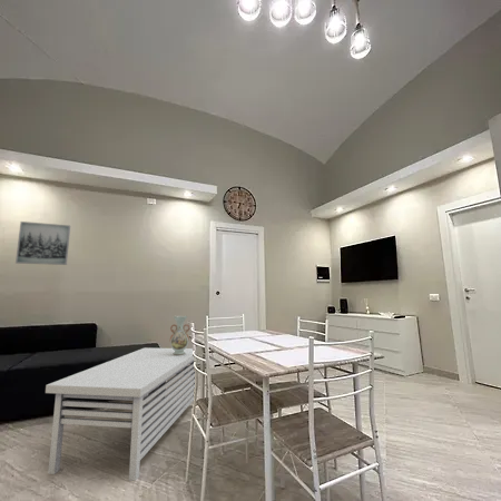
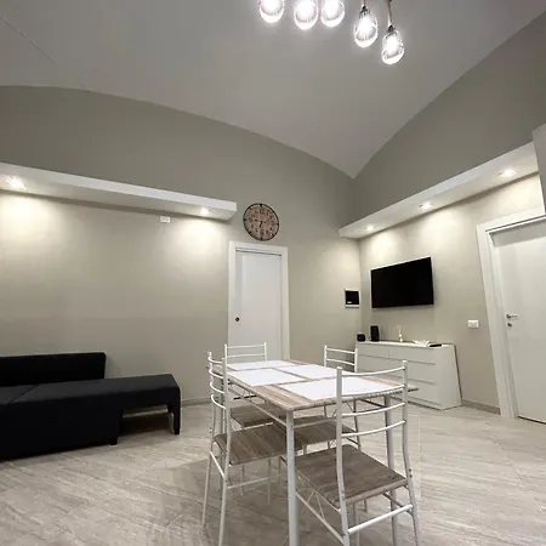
- coffee table [45,346,200,482]
- vase [169,315,190,355]
- wall art [14,220,71,266]
